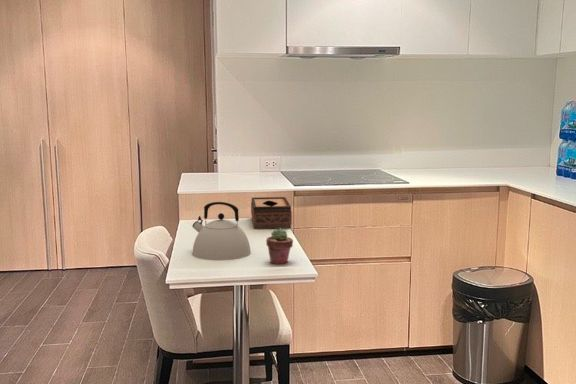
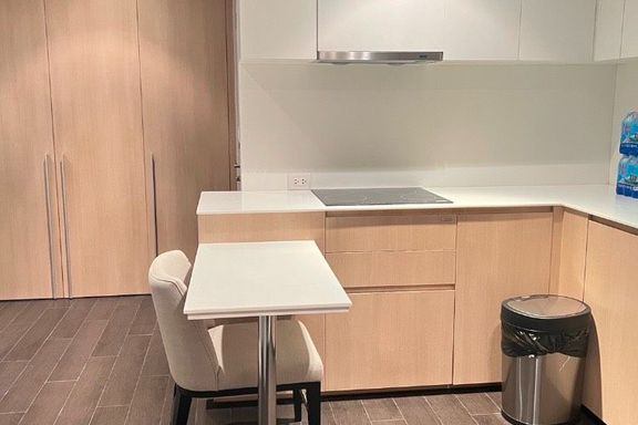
- tissue box [250,196,293,230]
- potted succulent [265,228,294,265]
- kettle [191,201,252,261]
